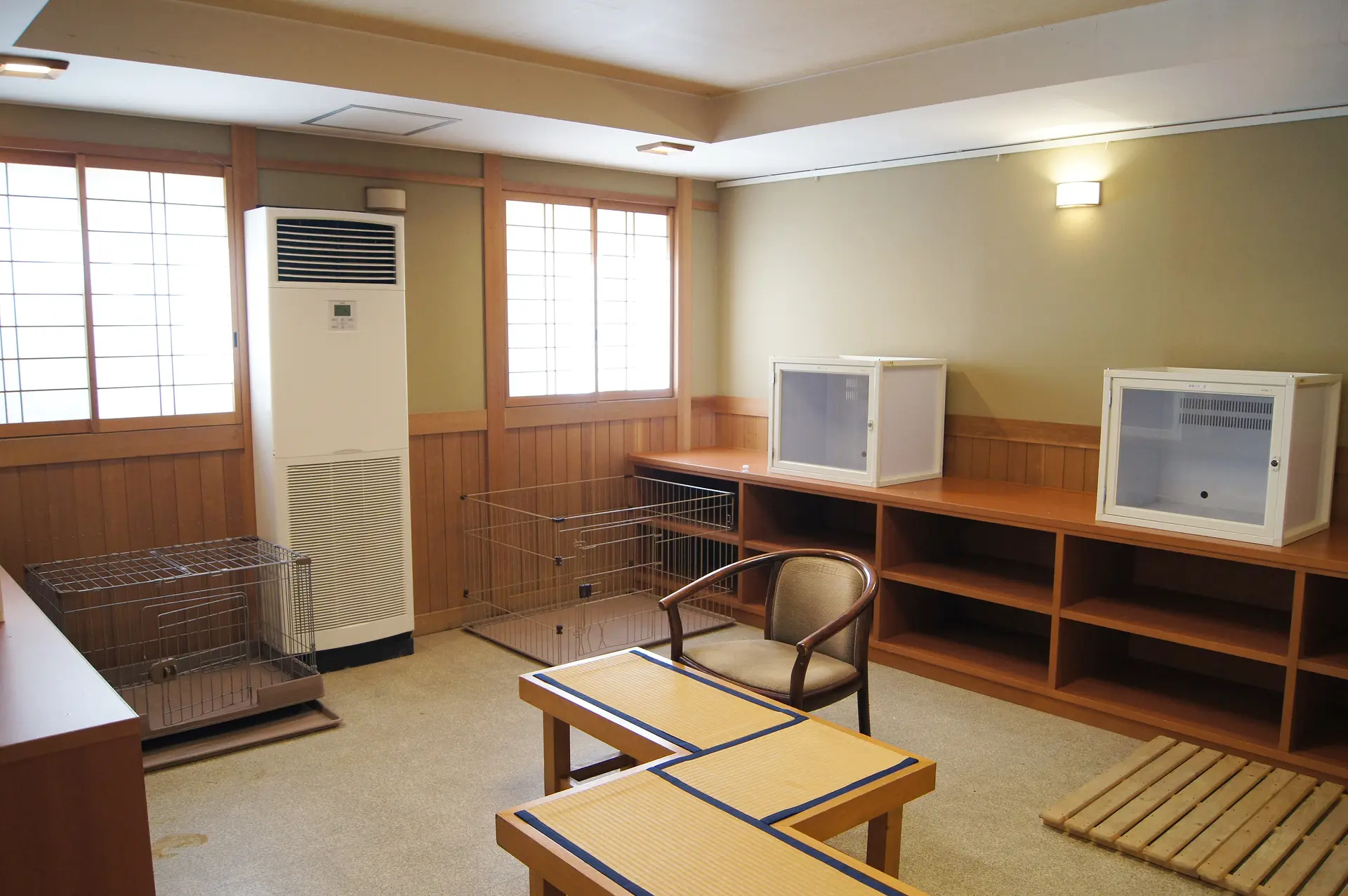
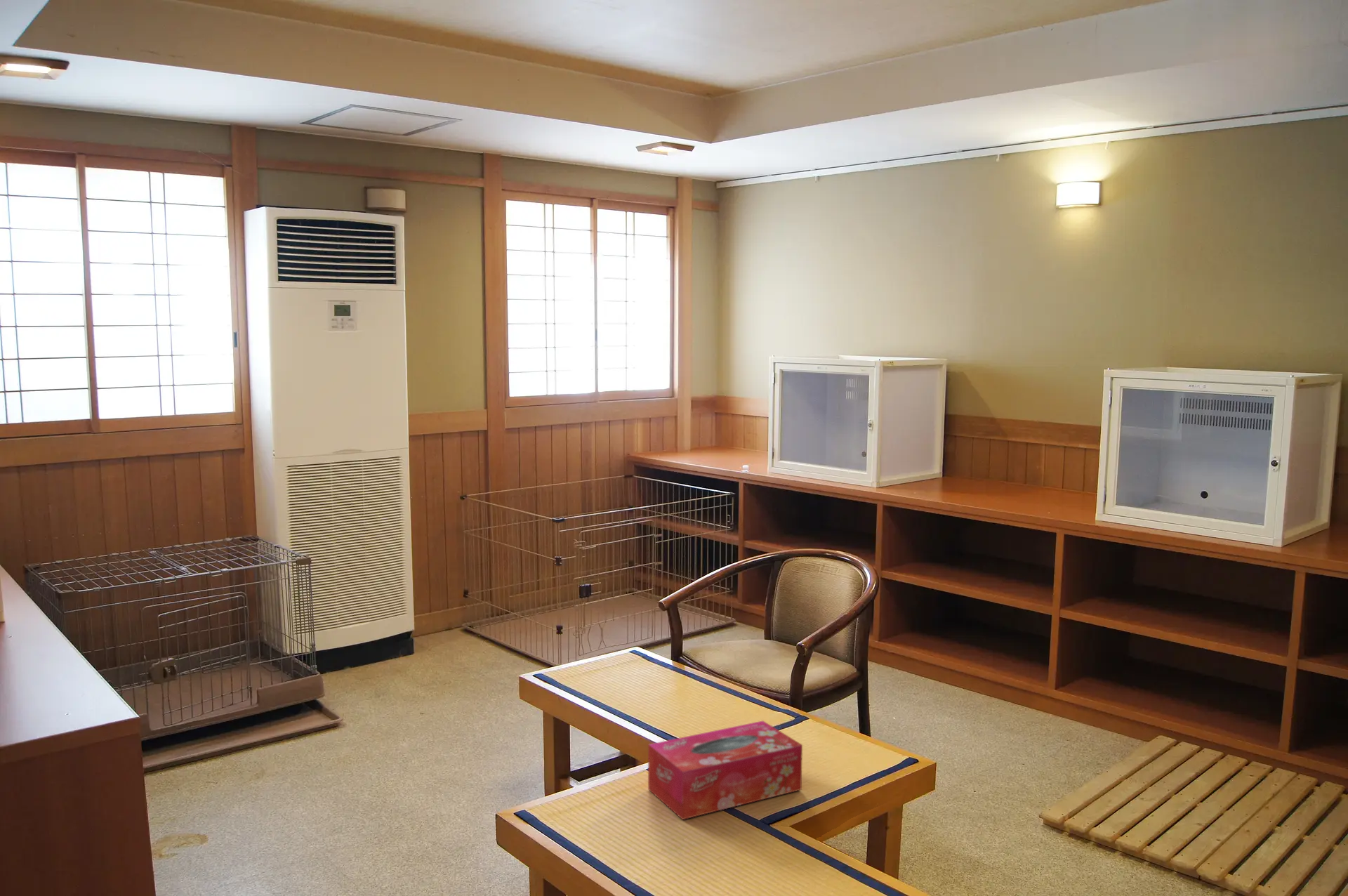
+ tissue box [647,720,803,820]
